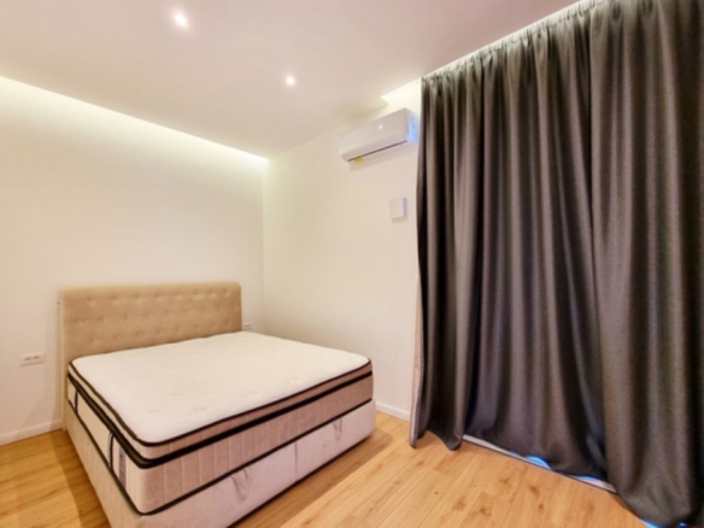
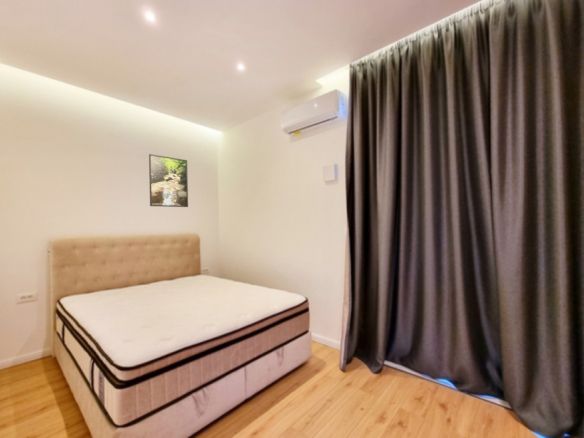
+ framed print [148,153,189,208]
